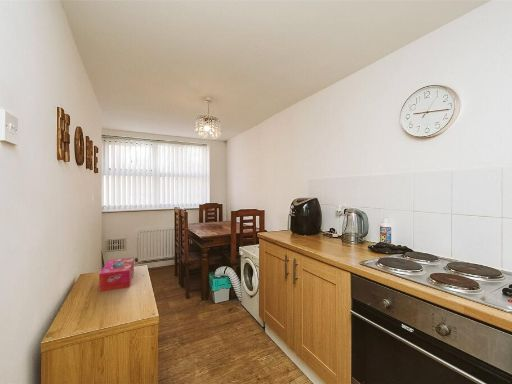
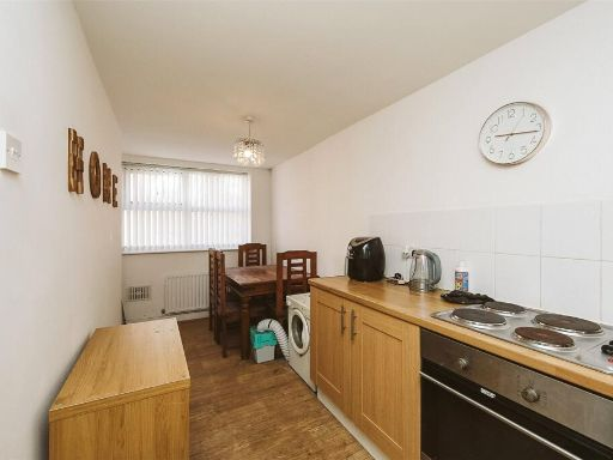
- tissue box [98,257,135,292]
